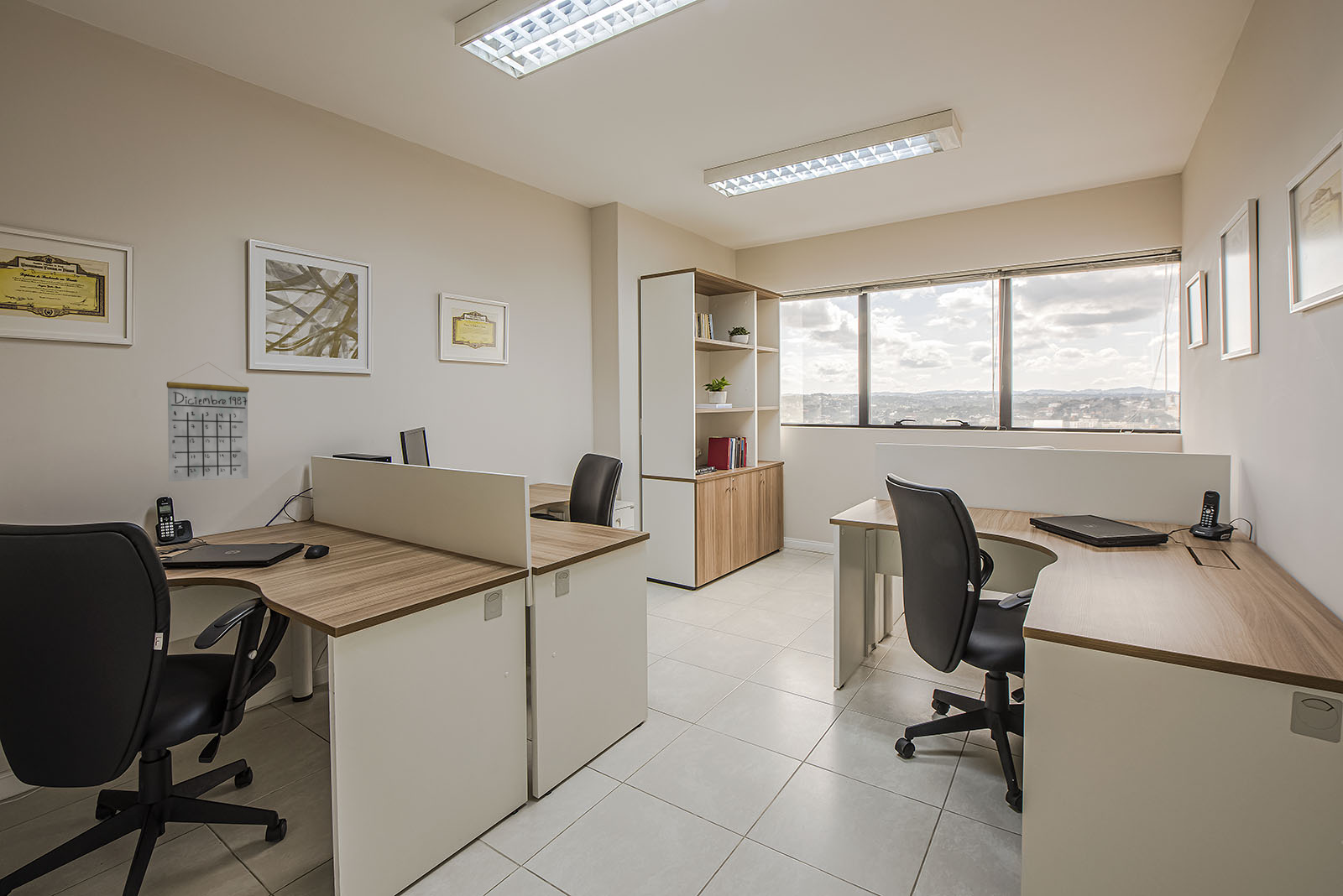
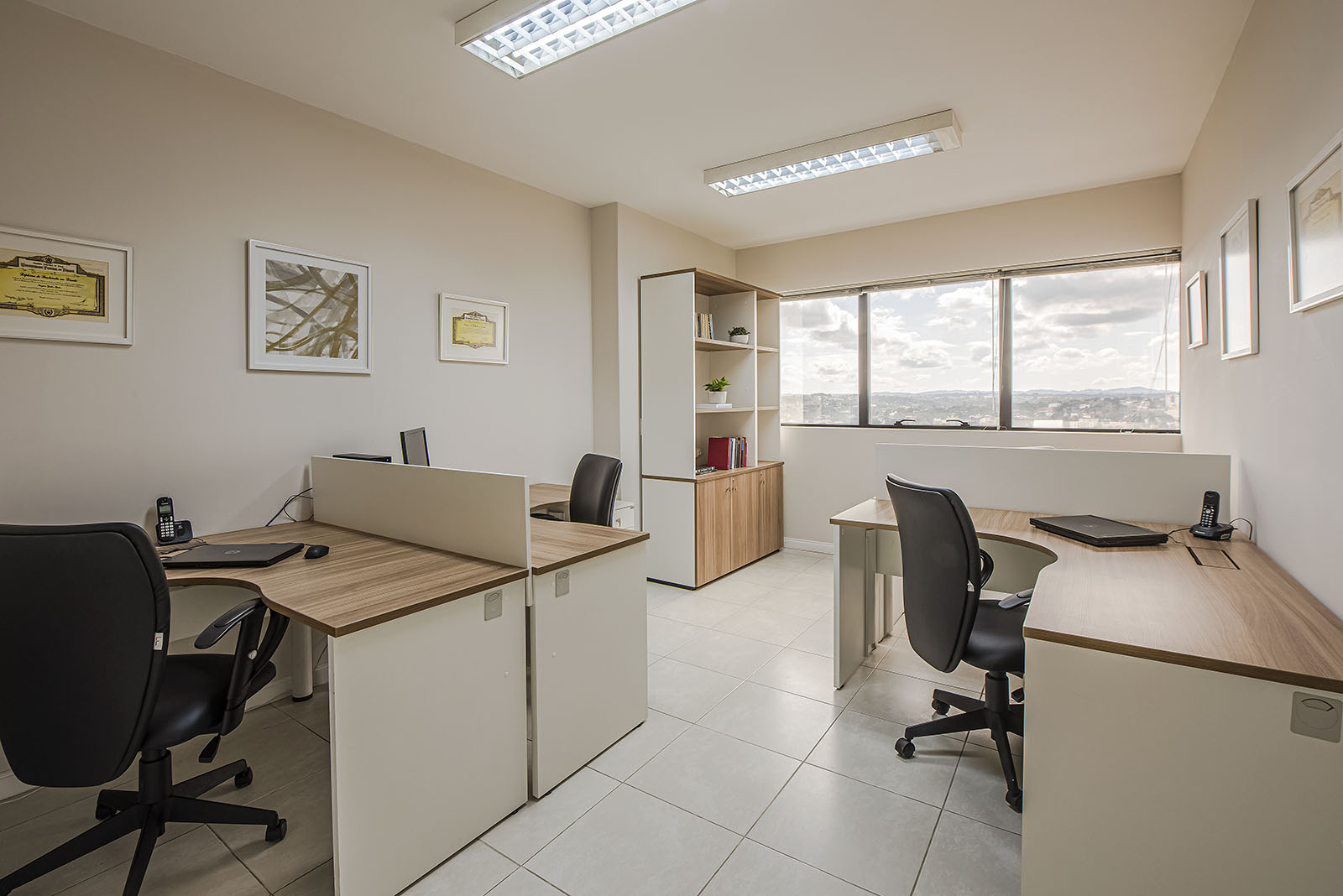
- calendar [166,362,250,482]
